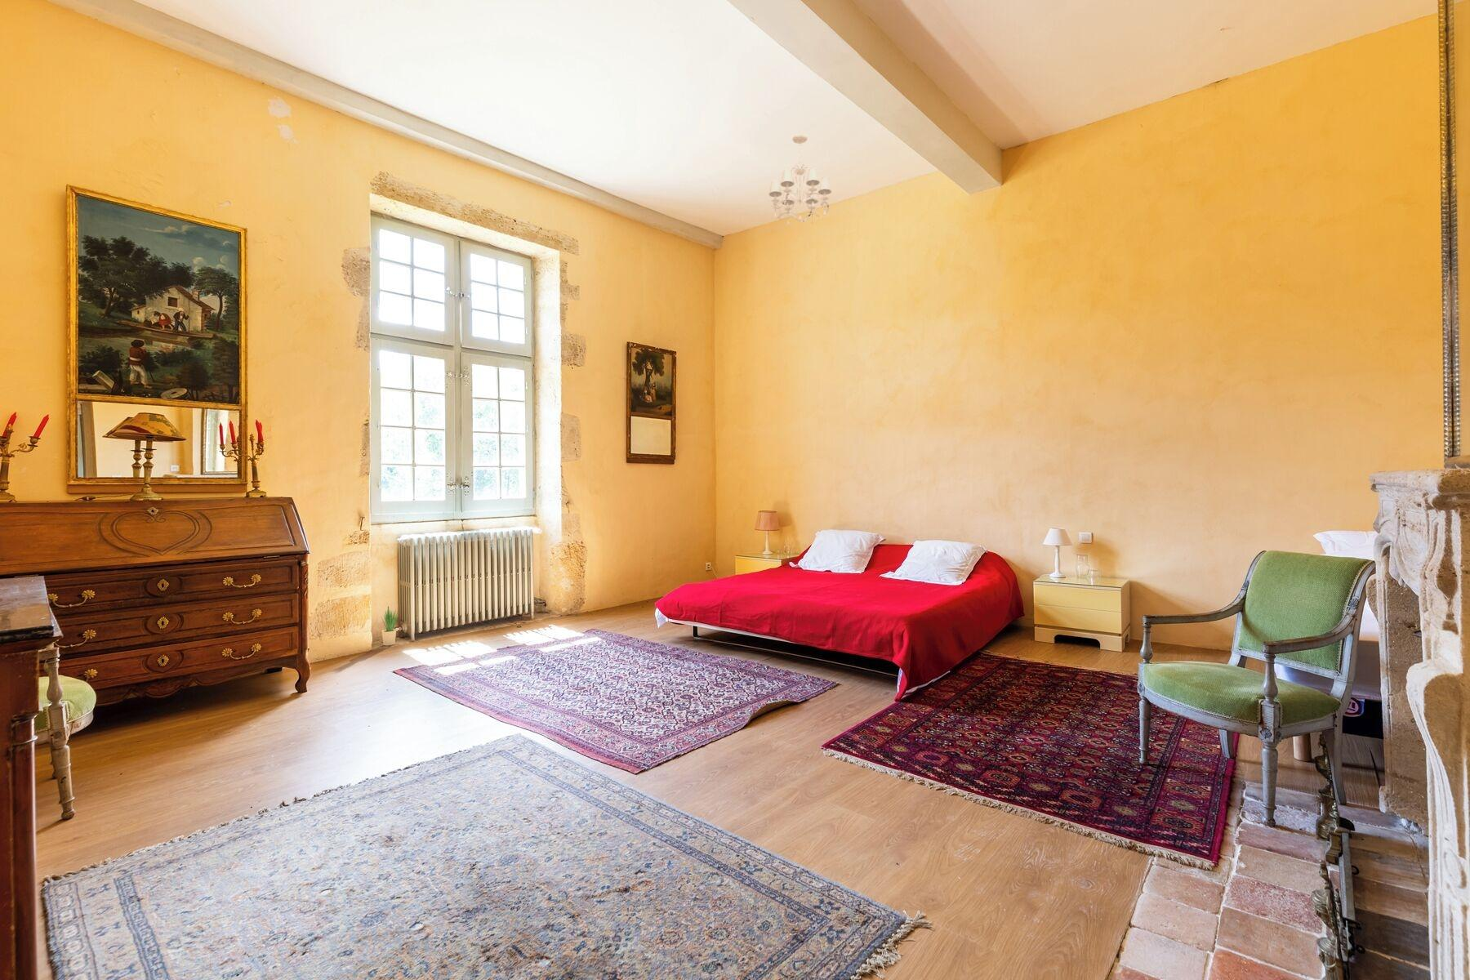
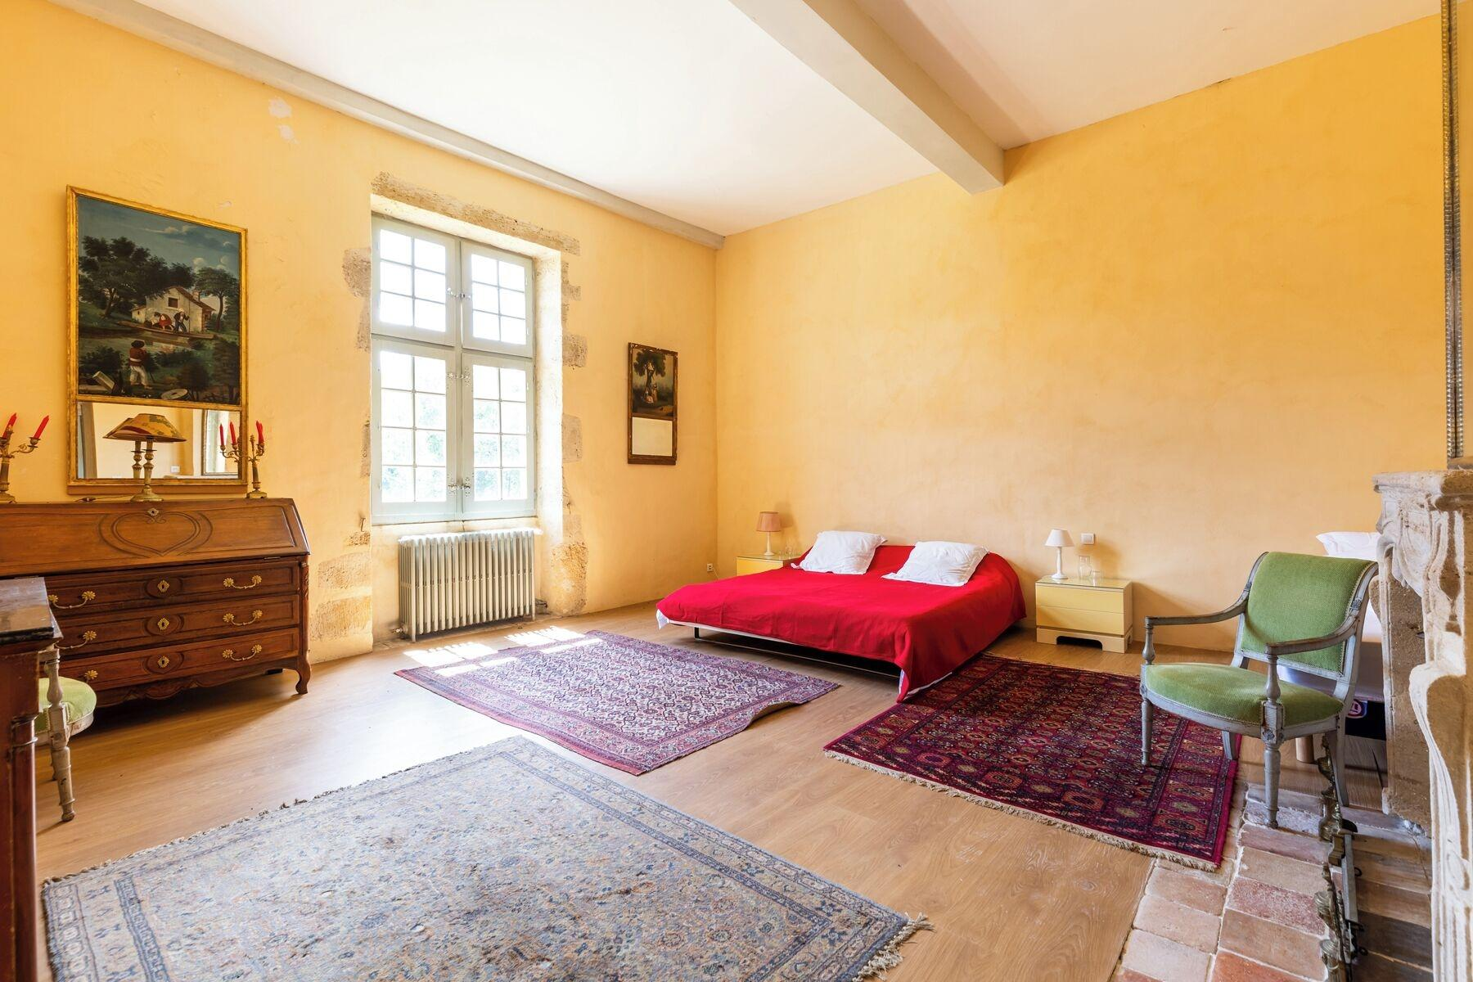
- chandelier [768,133,832,226]
- potted plant [381,605,399,646]
